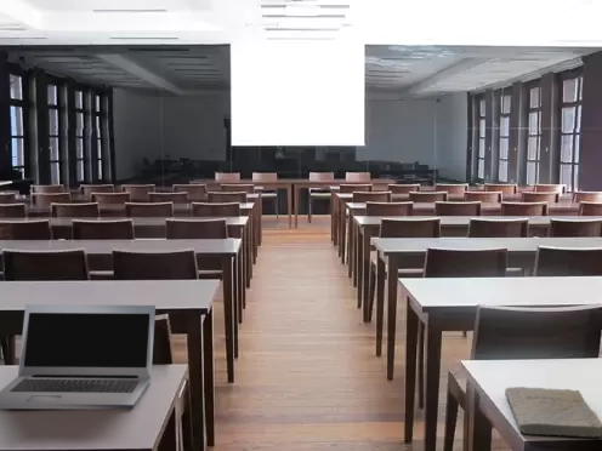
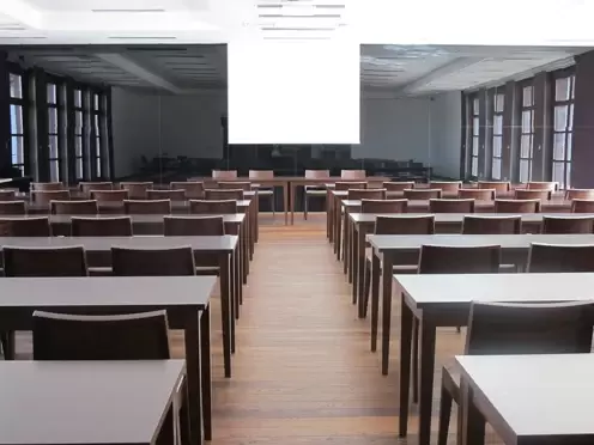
- book [504,386,602,439]
- laptop [0,303,157,411]
